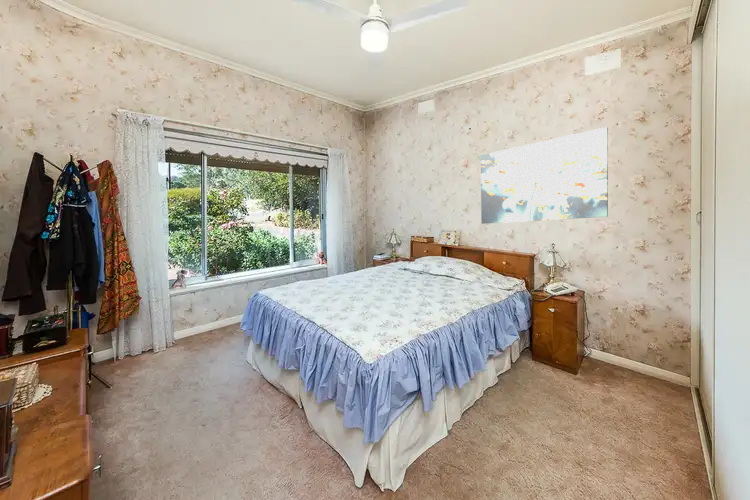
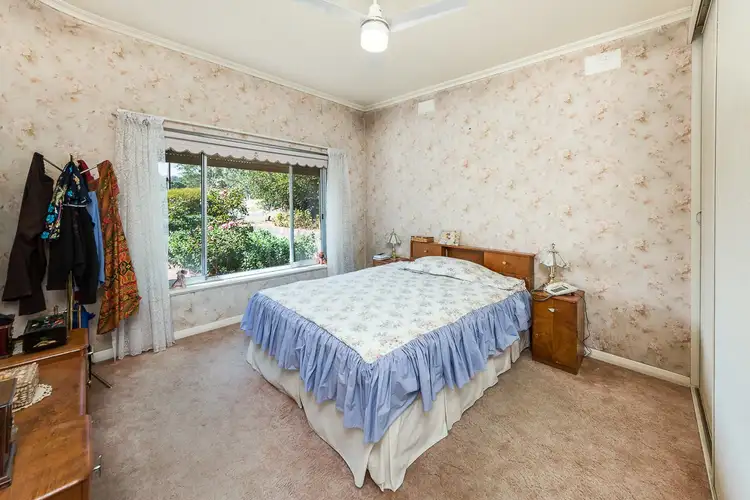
- wall art [480,126,609,225]
